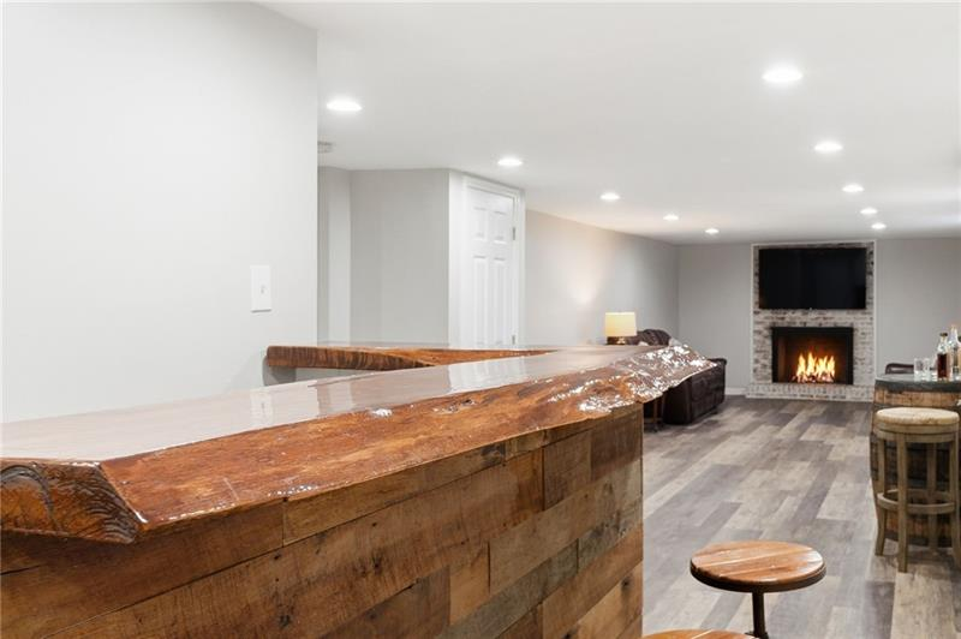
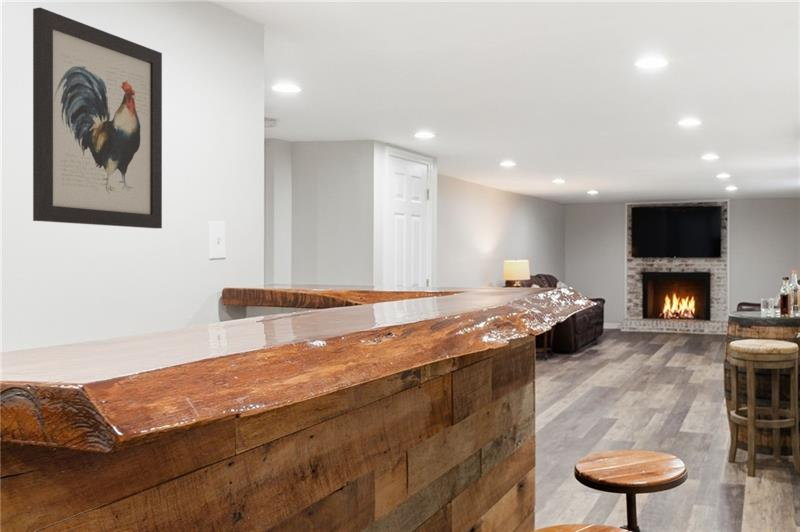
+ wall art [32,7,163,229]
